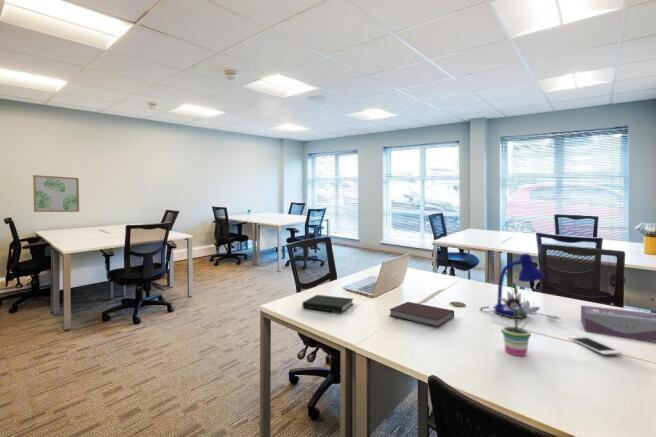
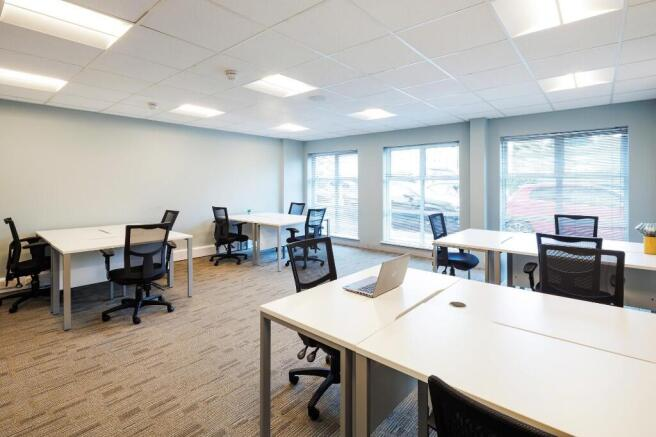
- book [301,294,355,314]
- desk lamp [479,253,563,321]
- wall art [32,174,80,213]
- potted plant [500,271,544,357]
- tissue box [580,304,656,343]
- notebook [388,301,455,328]
- cell phone [567,336,623,356]
